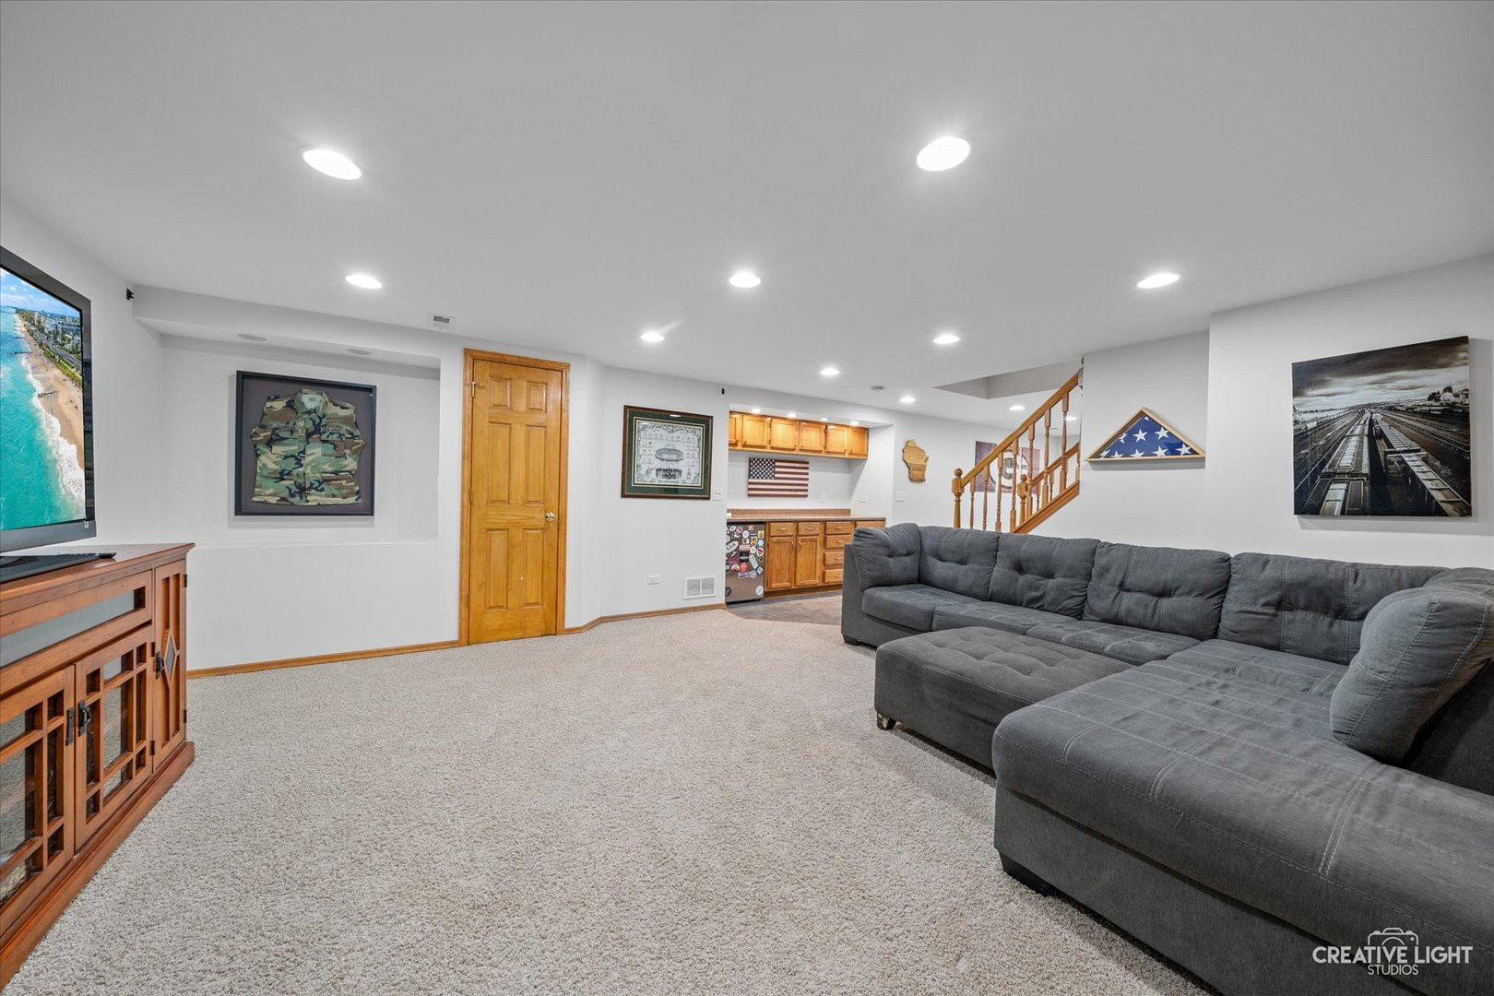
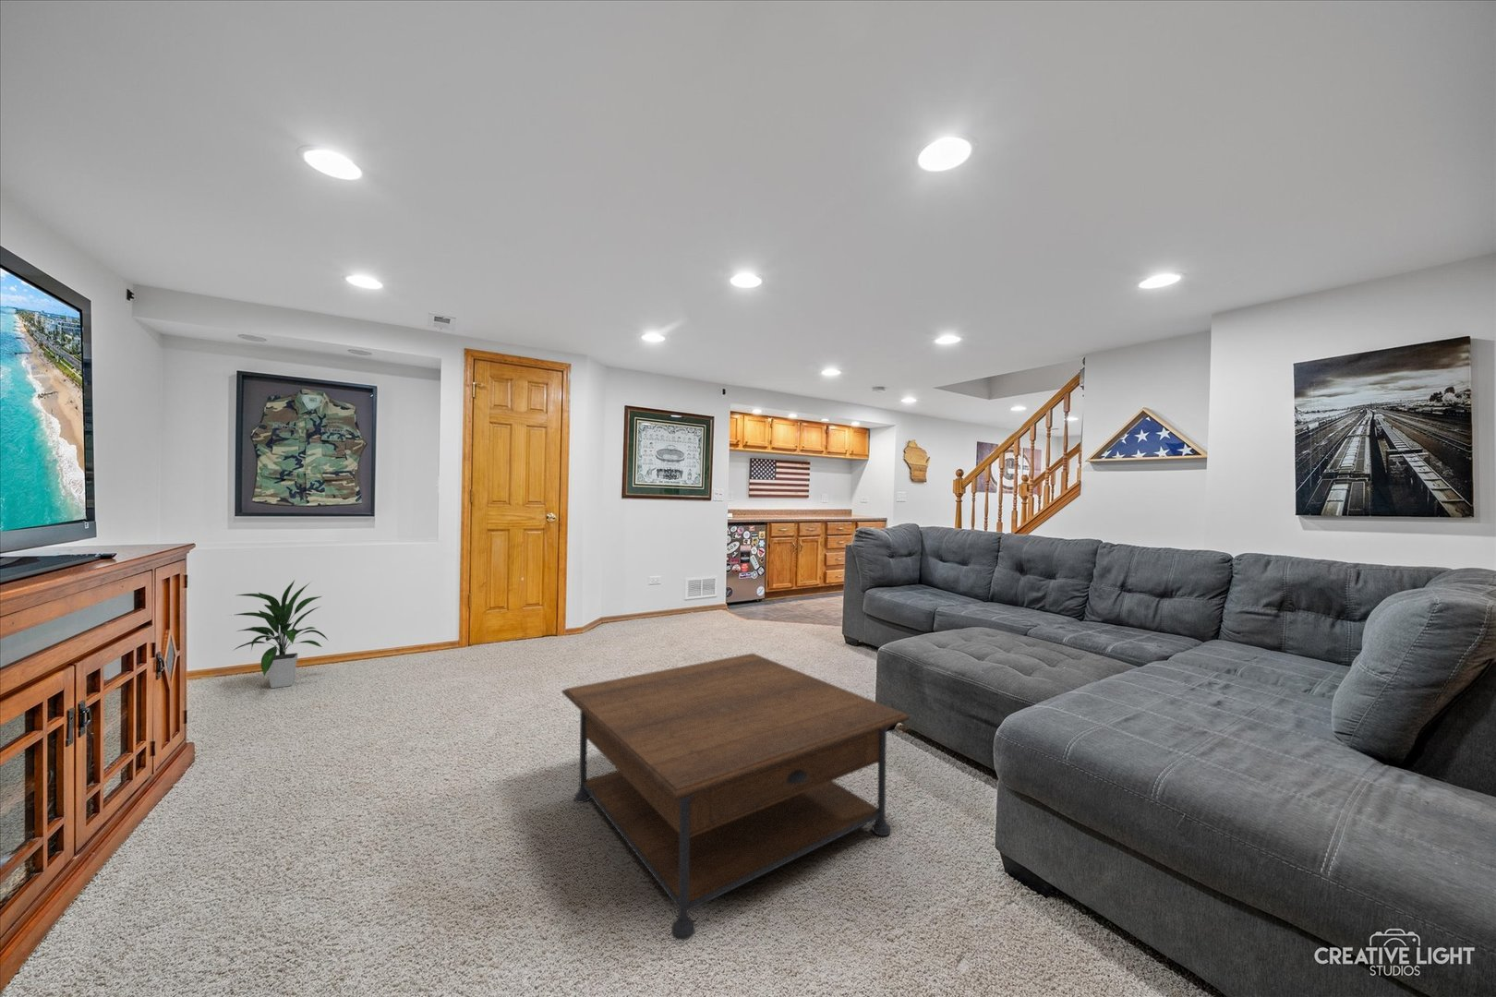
+ indoor plant [227,579,328,689]
+ coffee table [561,653,911,940]
